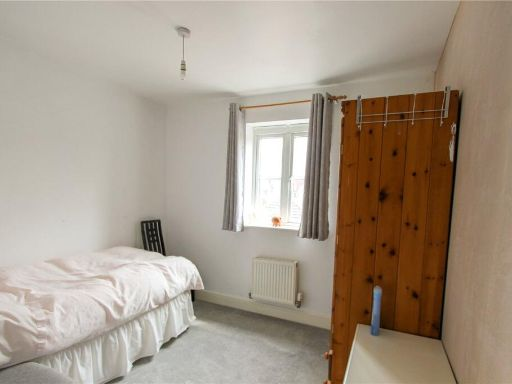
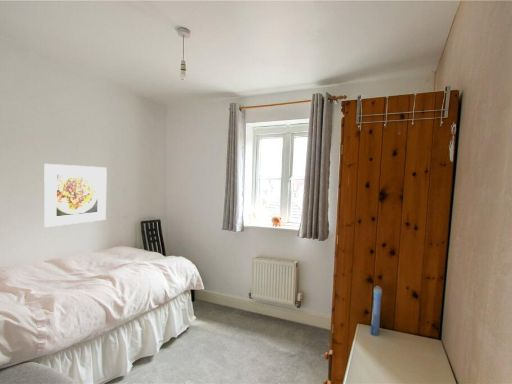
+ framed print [43,163,108,228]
